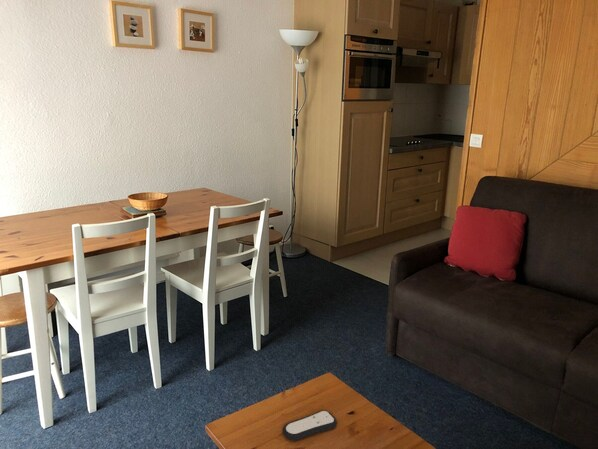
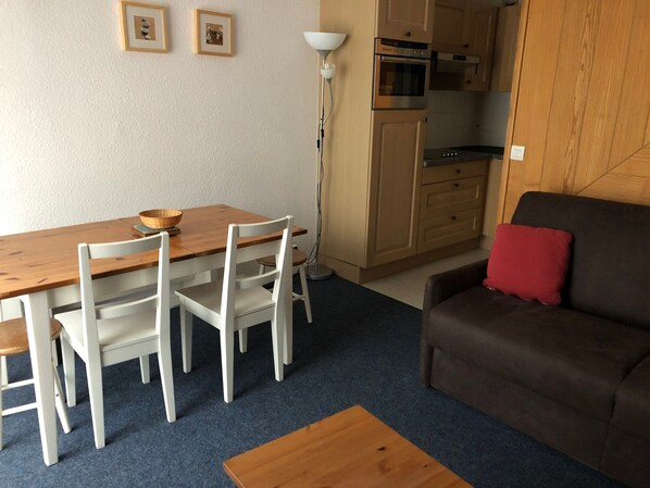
- remote control [282,409,338,441]
